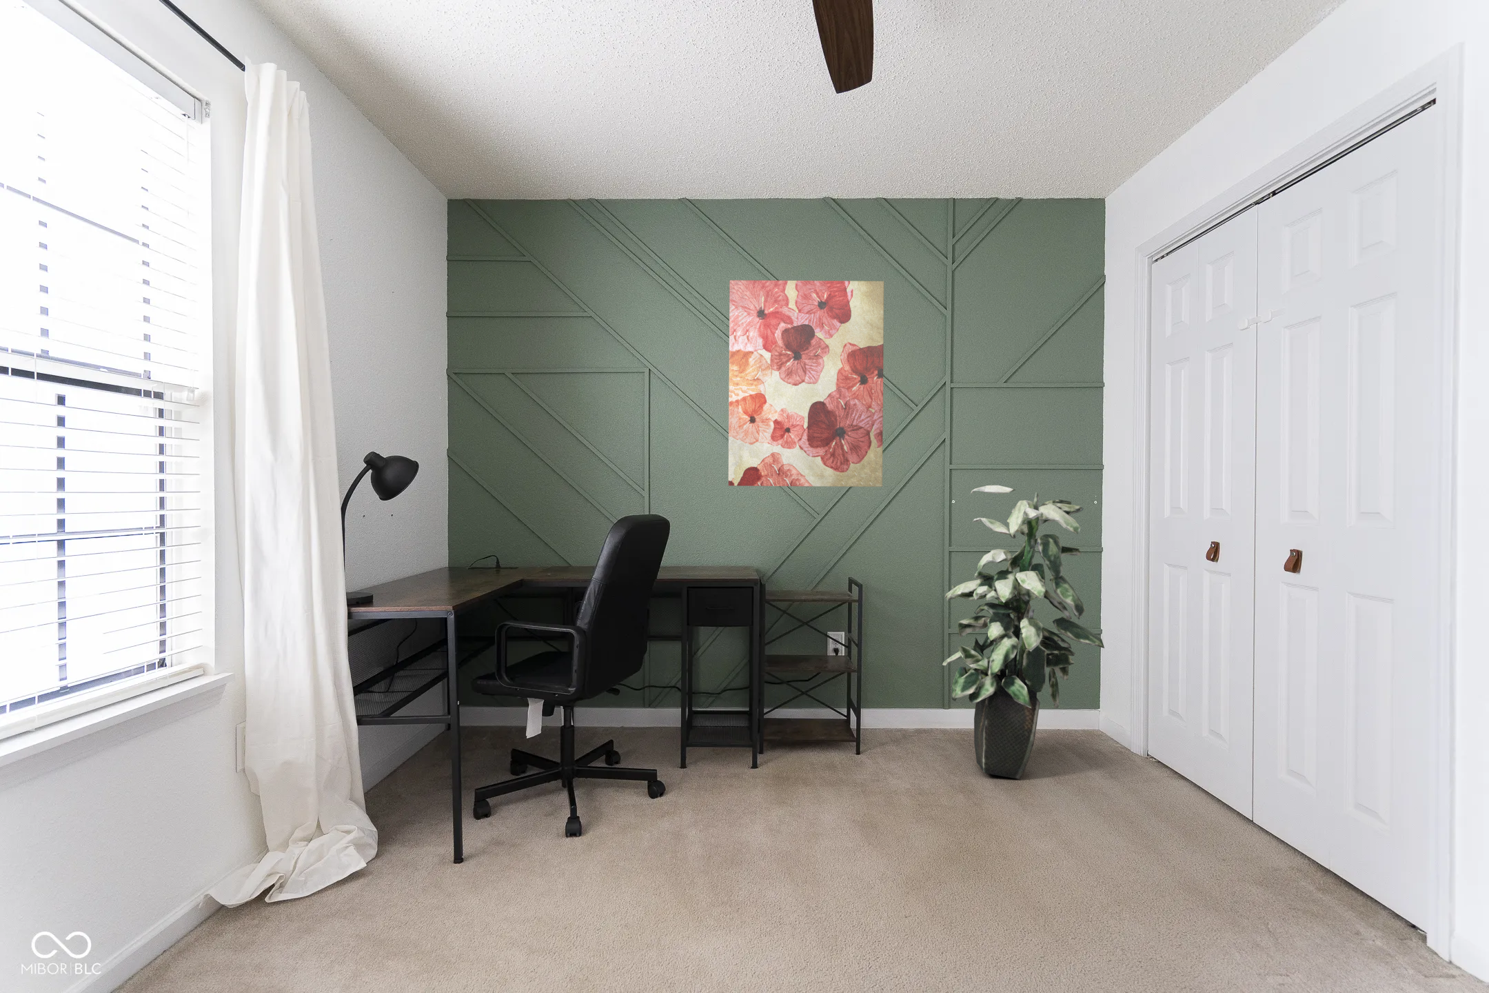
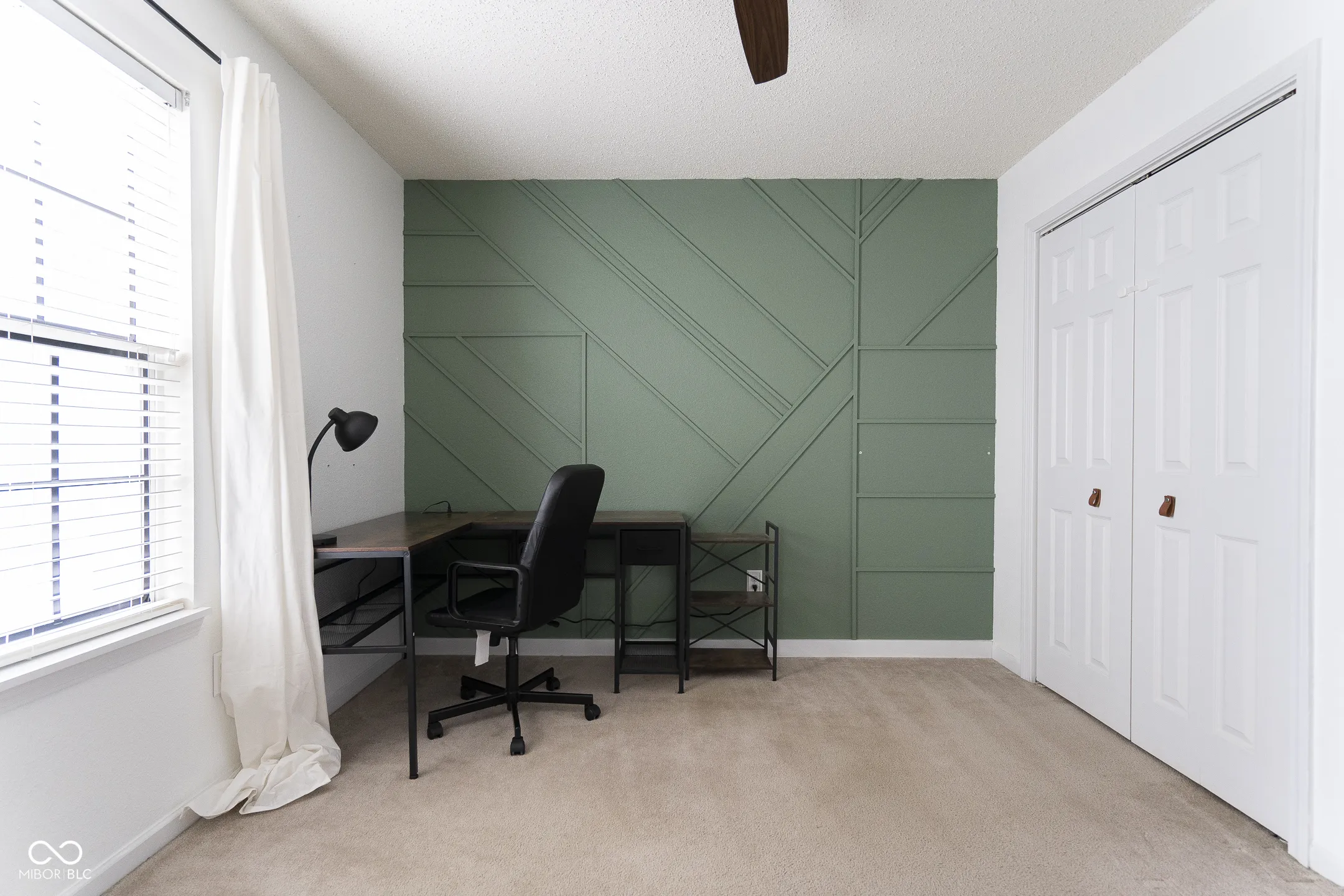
- indoor plant [942,484,1105,780]
- wall art [728,279,884,488]
